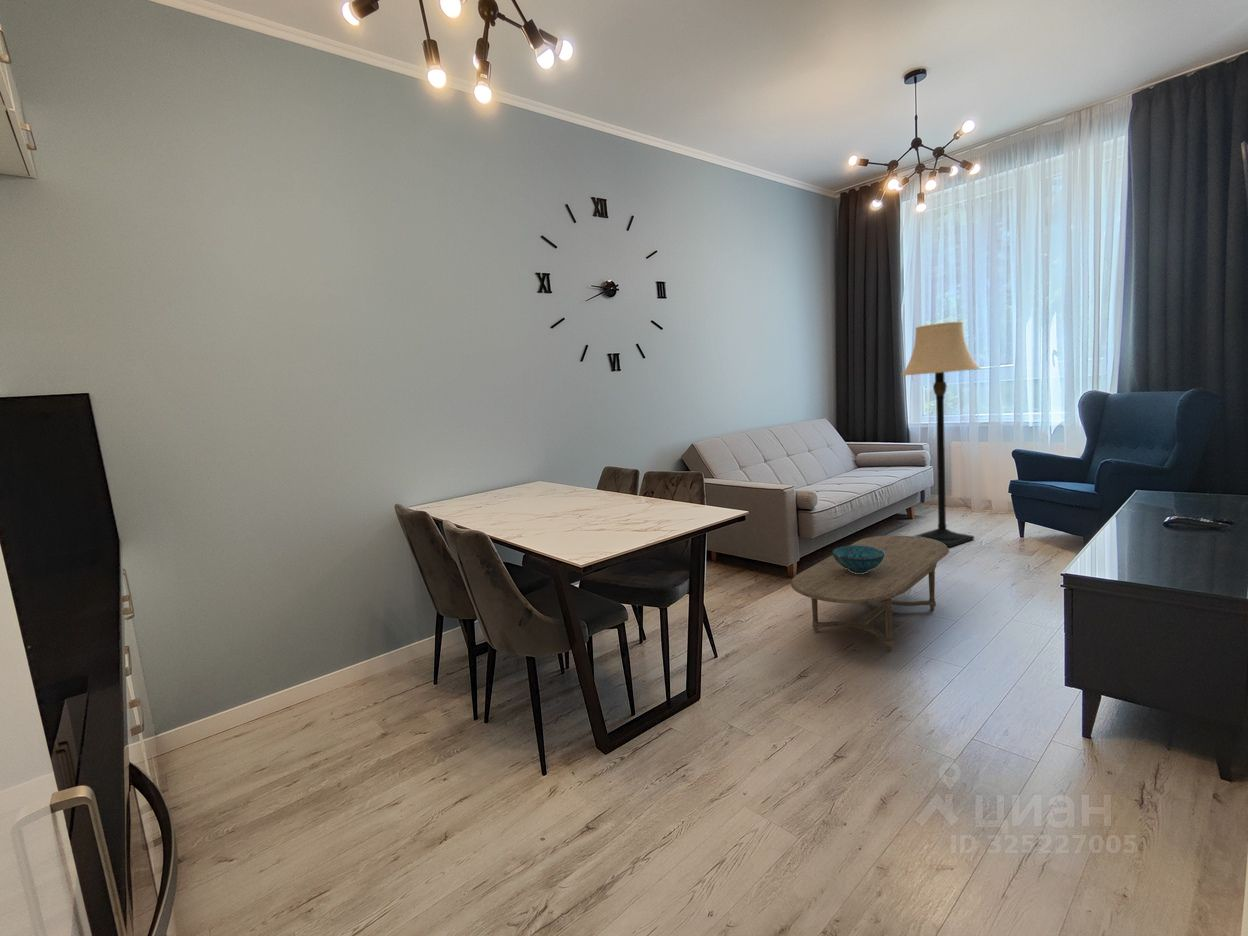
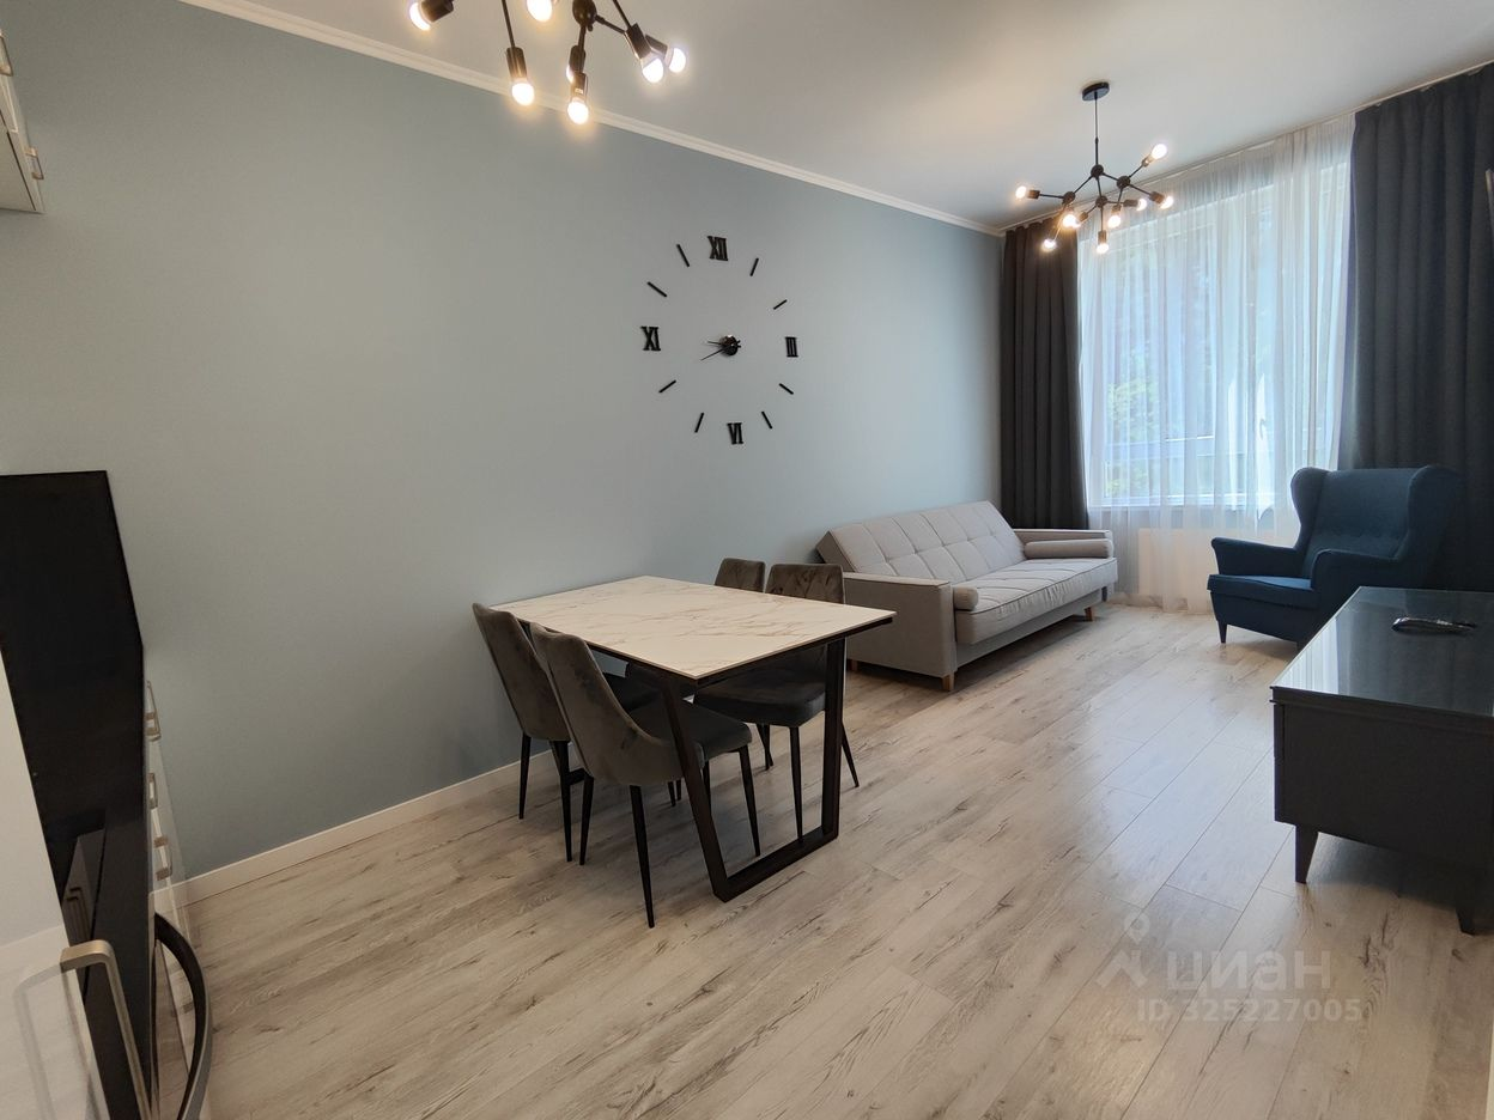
- decorative bowl [831,545,886,574]
- lamp [900,321,981,548]
- coffee table [790,535,950,652]
